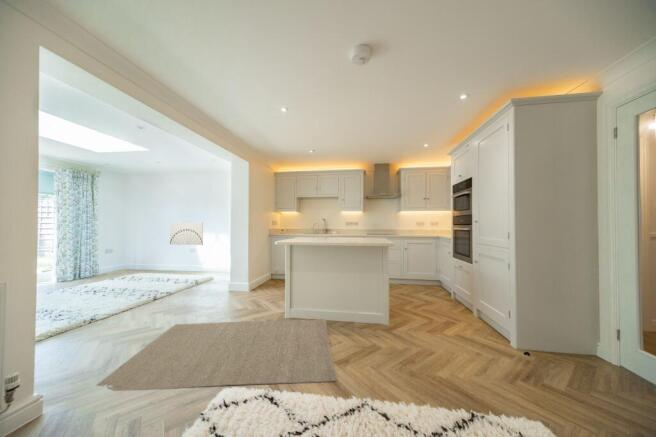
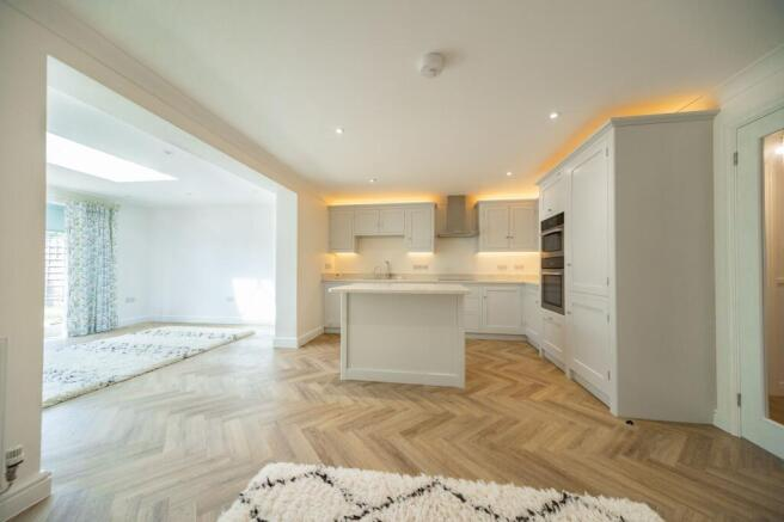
- wall art [169,221,204,246]
- rug [96,318,338,392]
